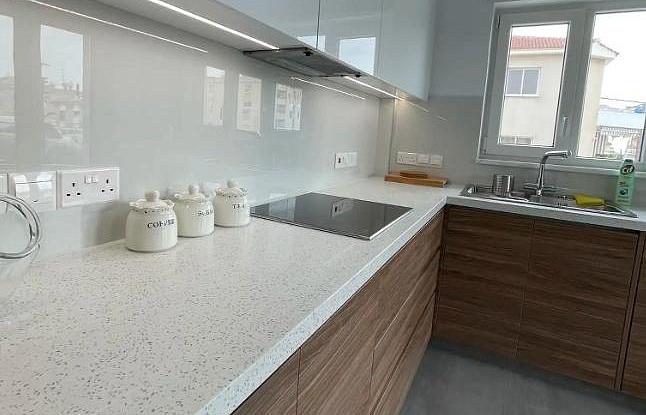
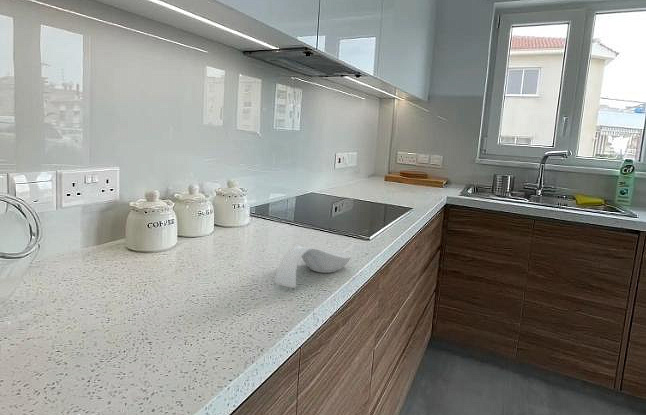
+ spoon rest [274,244,352,289]
